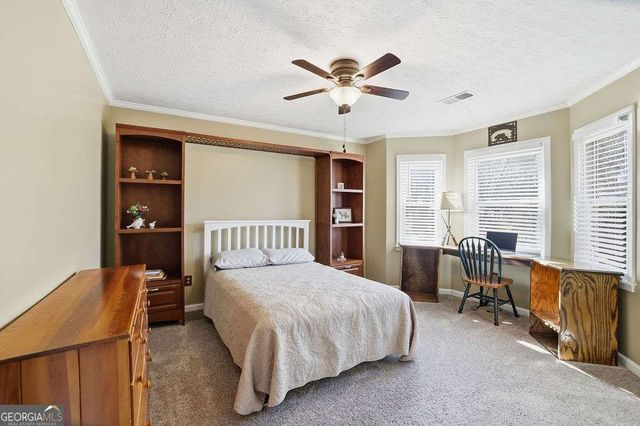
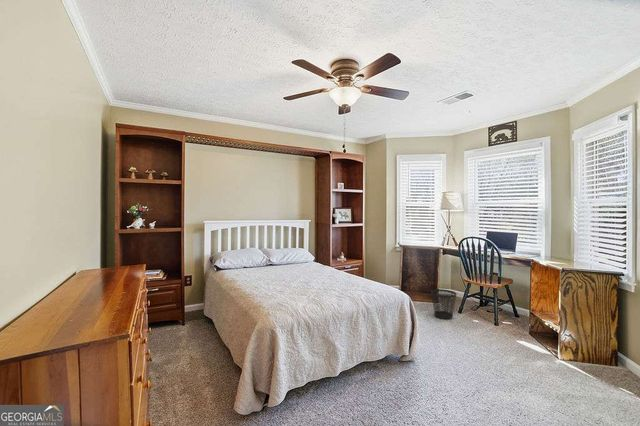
+ wastebasket [430,288,457,320]
